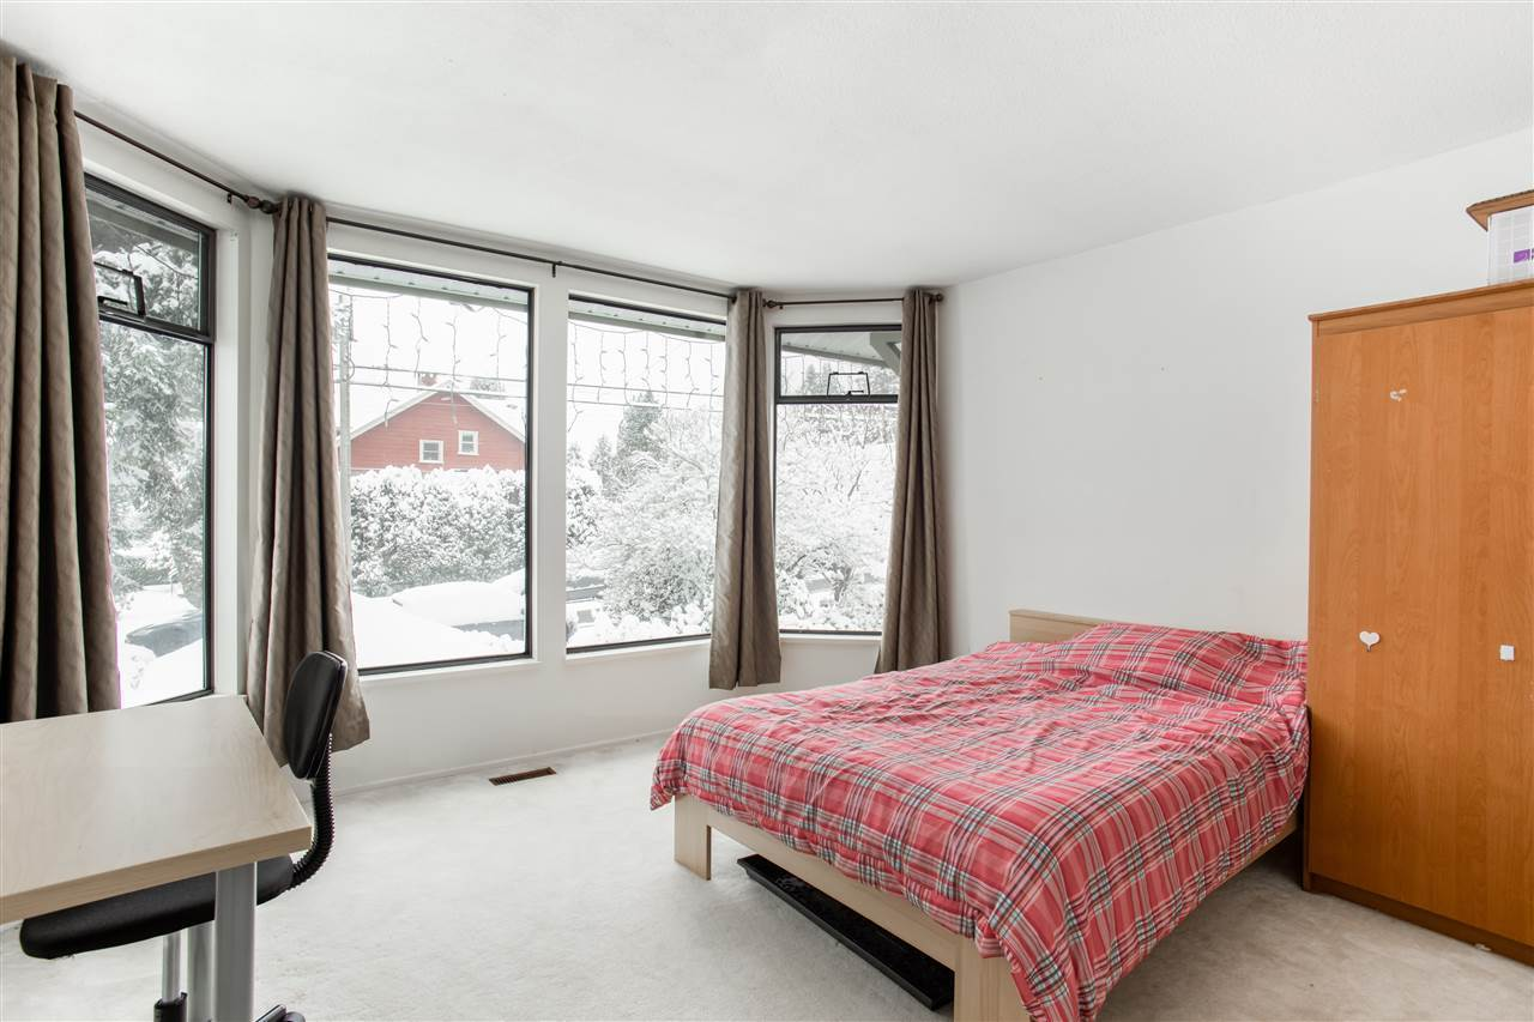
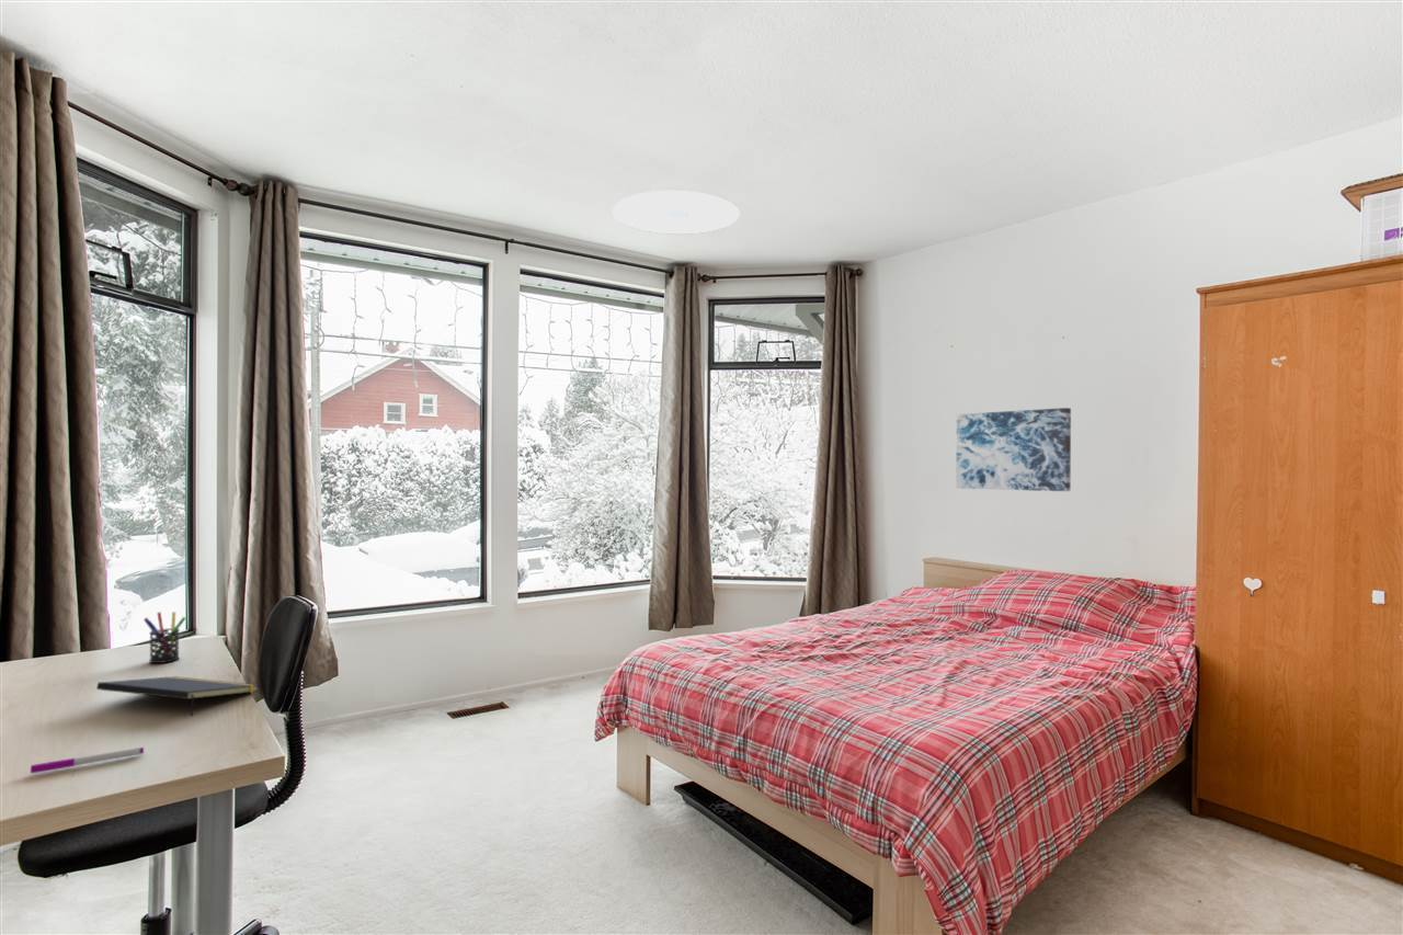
+ pen holder [142,611,187,664]
+ pen [30,746,145,775]
+ wall art [955,407,1072,492]
+ notepad [95,675,260,717]
+ ceiling light [612,190,741,236]
